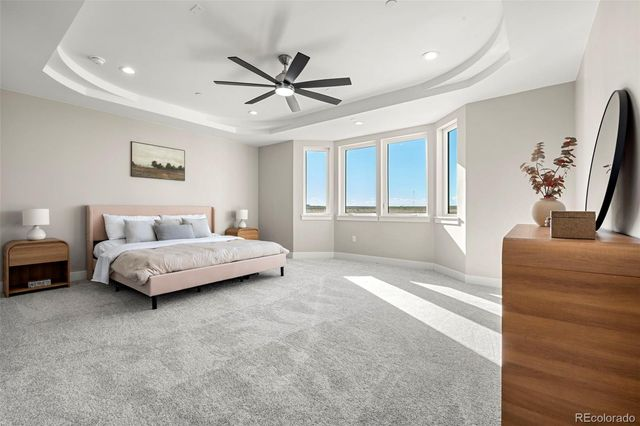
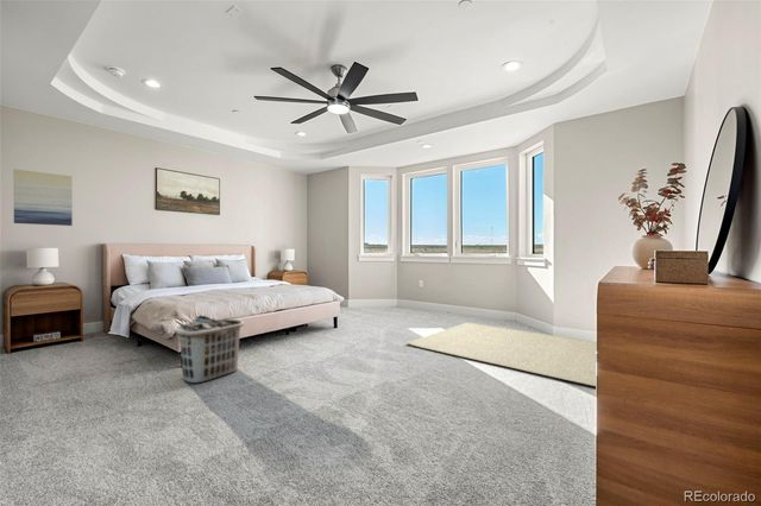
+ wall art [13,167,74,227]
+ clothes hamper [172,315,246,384]
+ rug [404,322,597,387]
